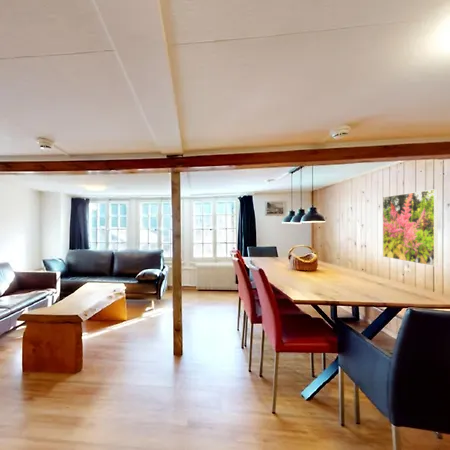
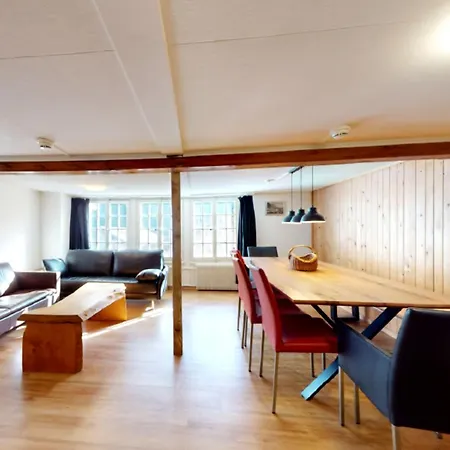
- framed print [382,188,438,267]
